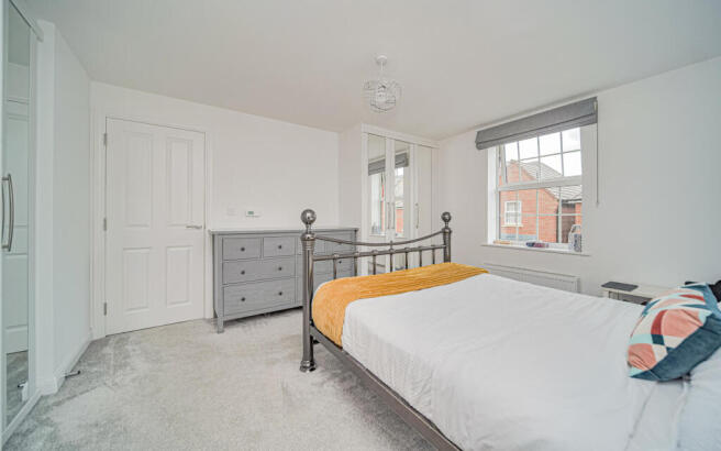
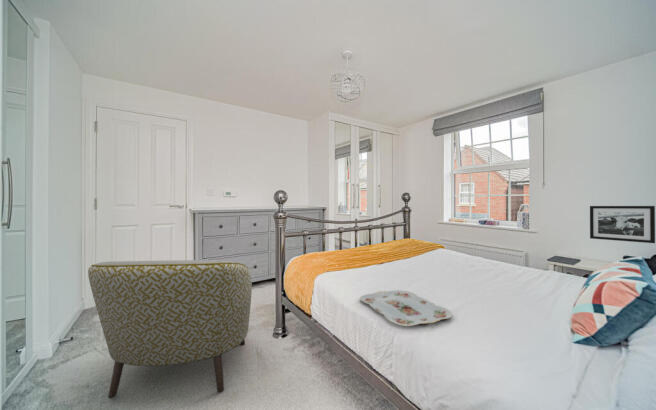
+ serving tray [359,289,454,327]
+ armchair [87,259,253,399]
+ picture frame [589,205,656,244]
